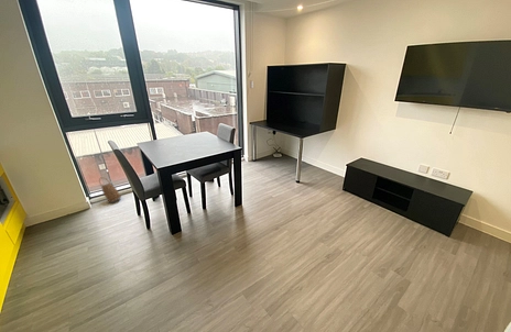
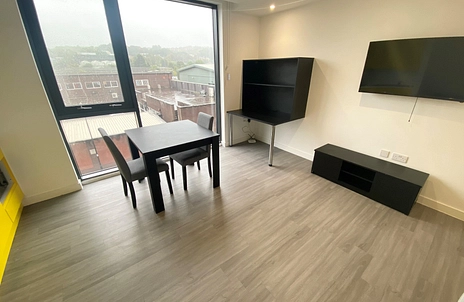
- basket [98,176,122,203]
